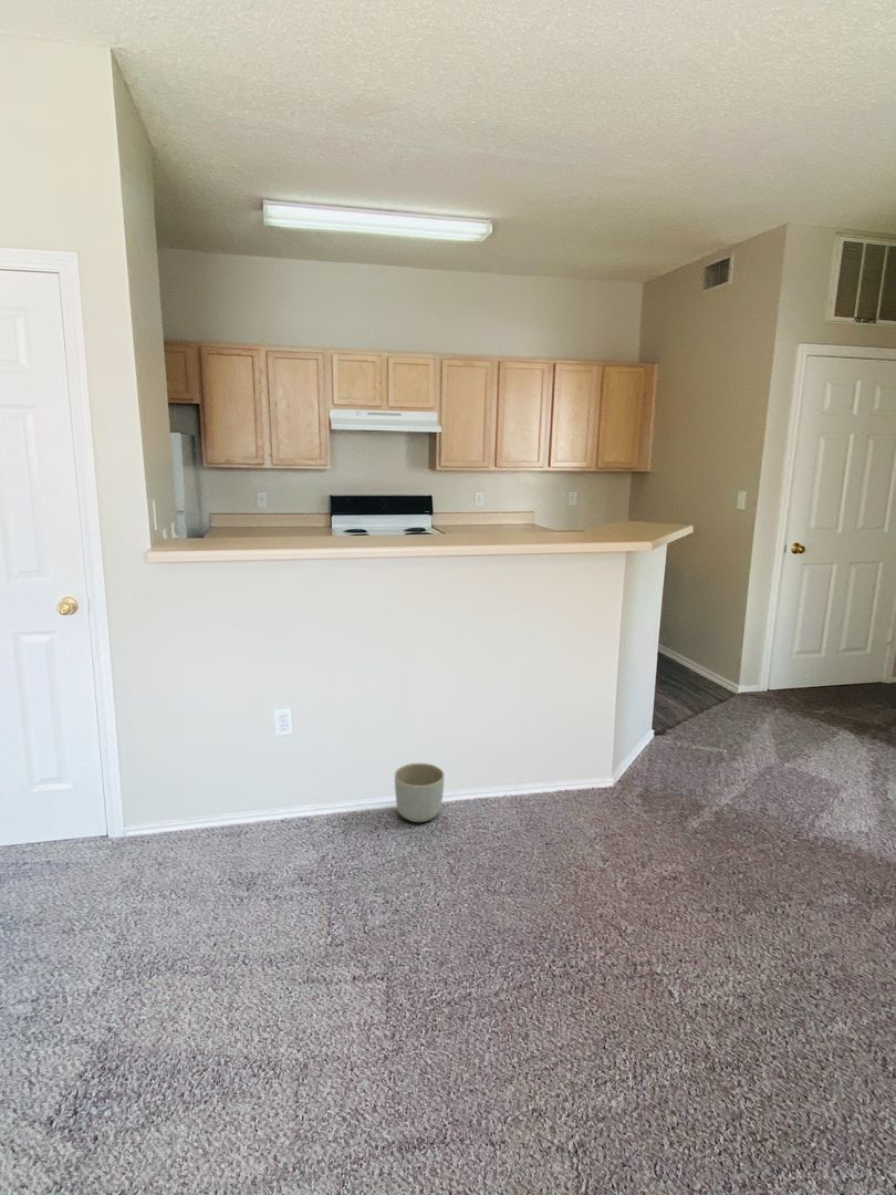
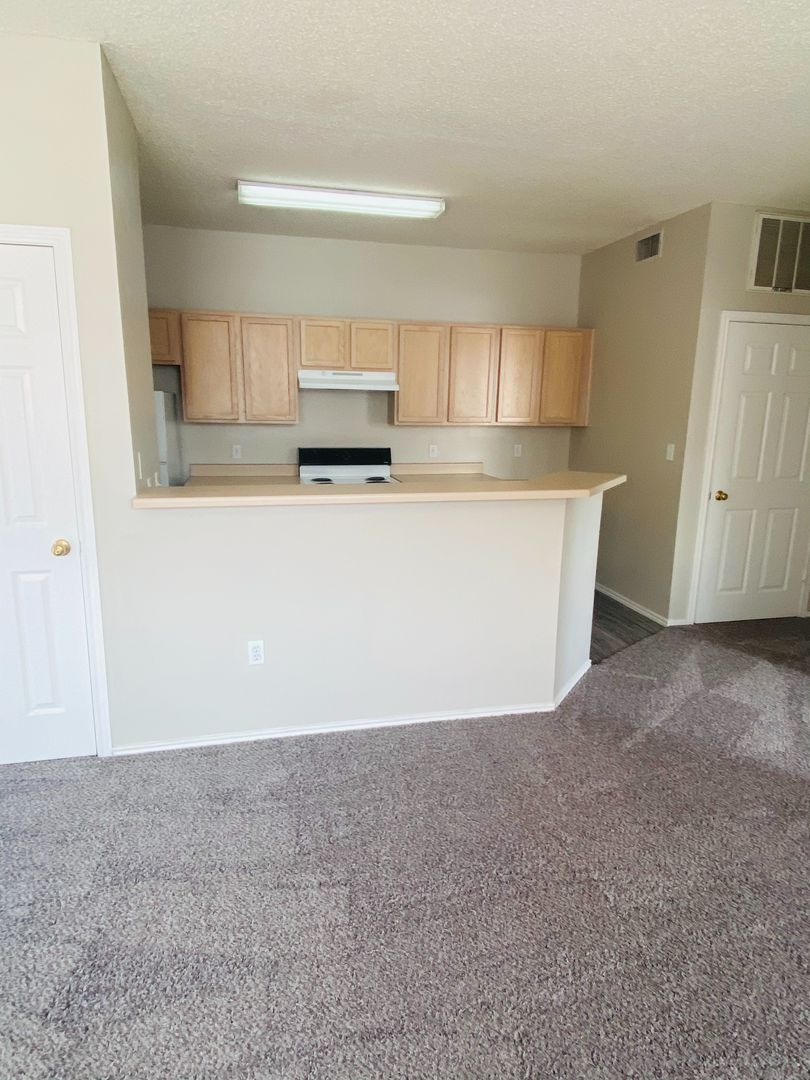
- planter [394,762,445,823]
